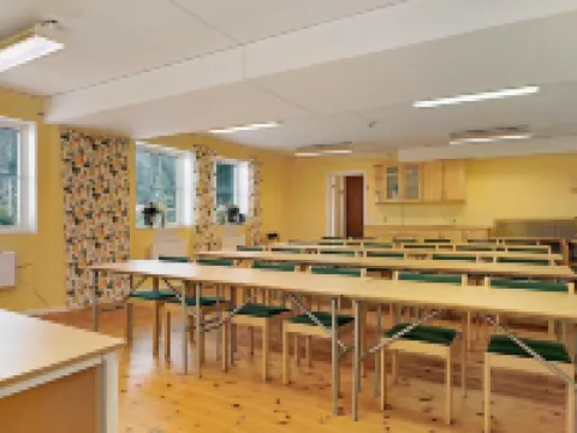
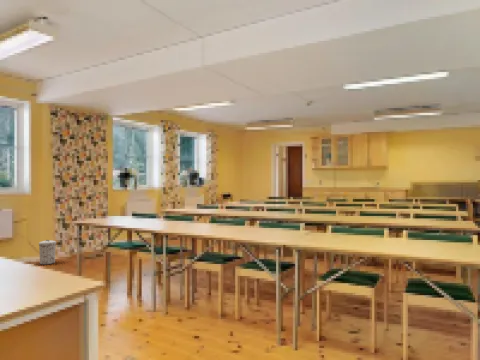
+ trash can [38,239,57,265]
